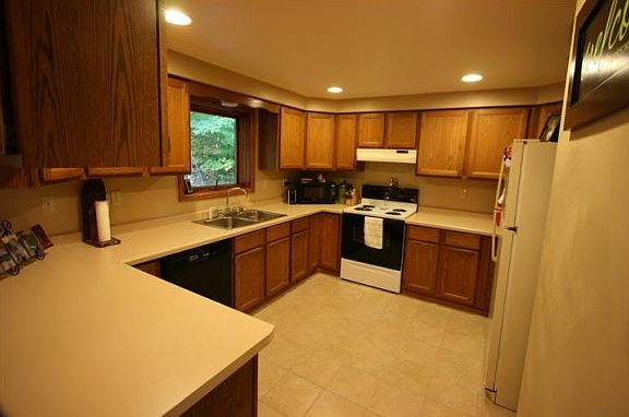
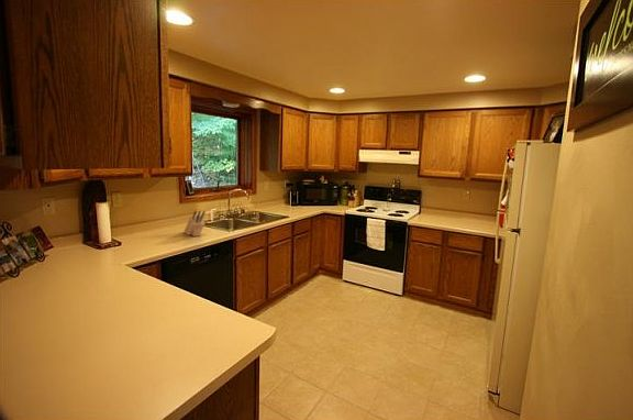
+ knife block [182,210,207,237]
